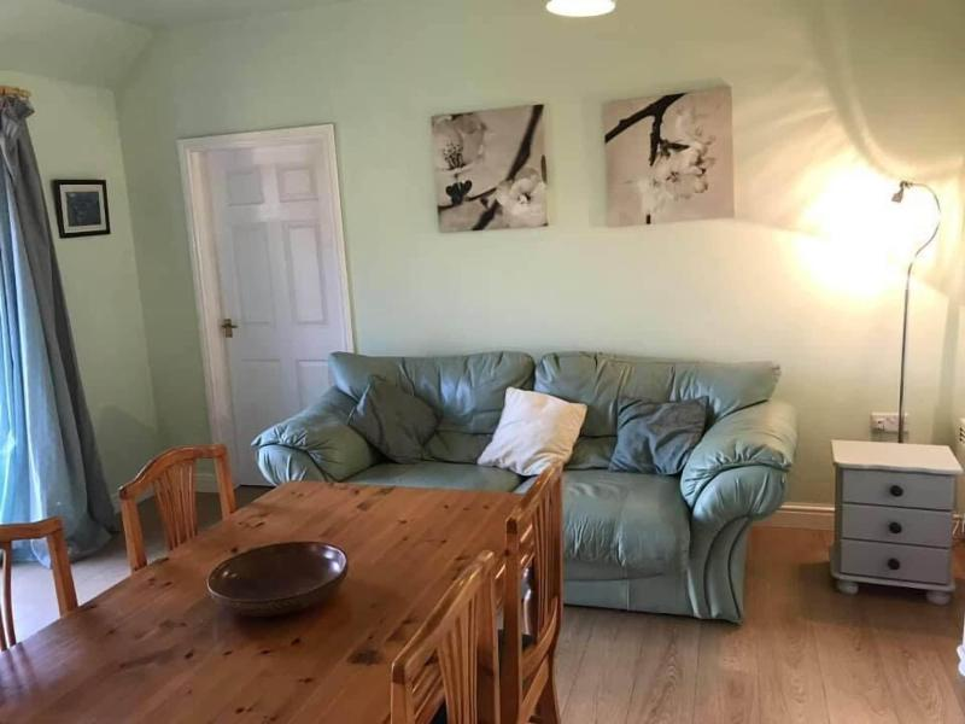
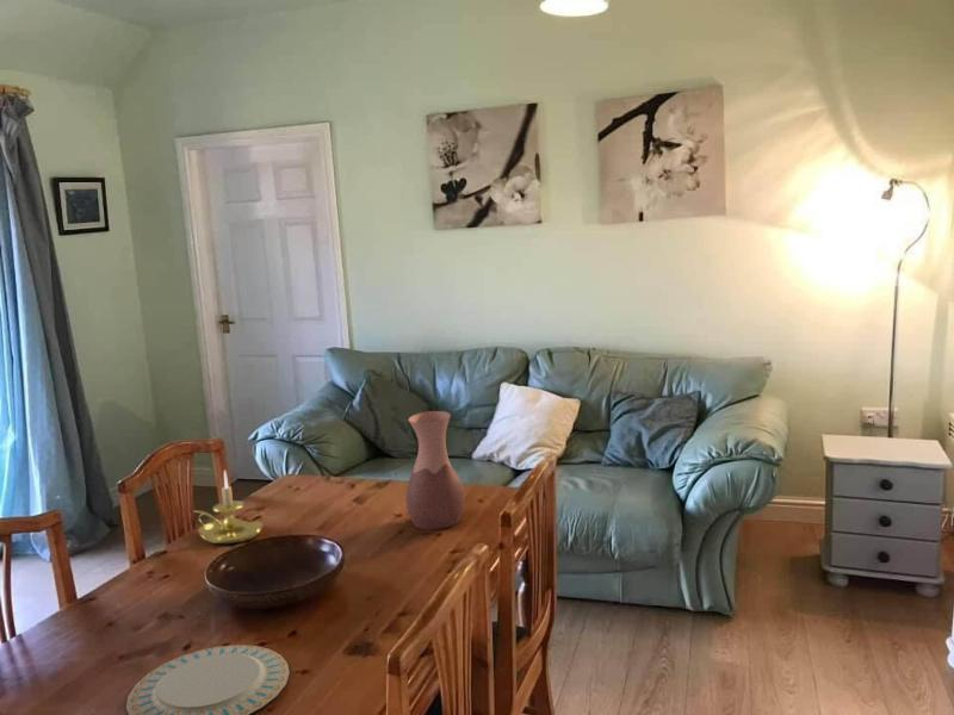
+ candle holder [192,470,264,545]
+ vase [404,410,466,530]
+ chinaware [125,644,291,715]
